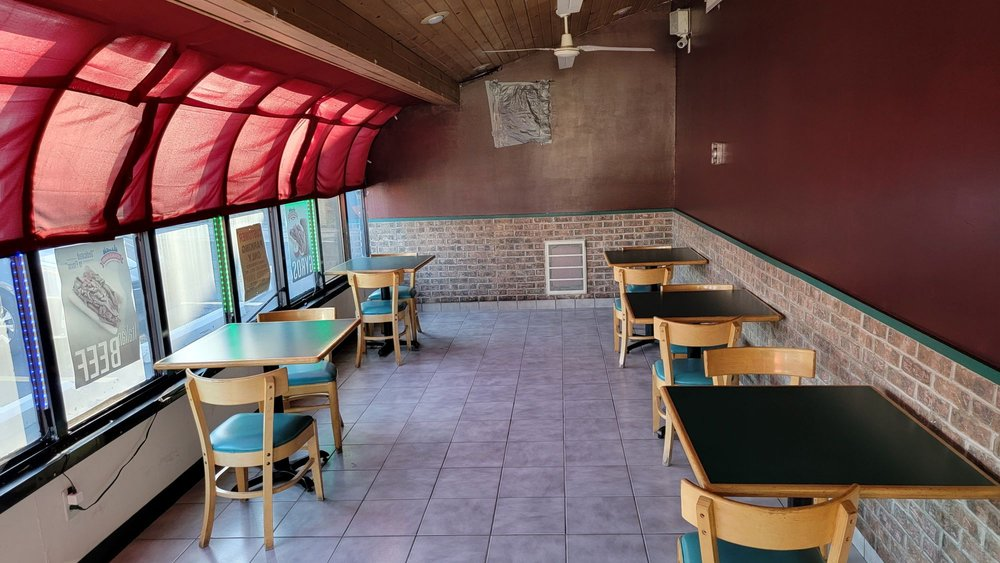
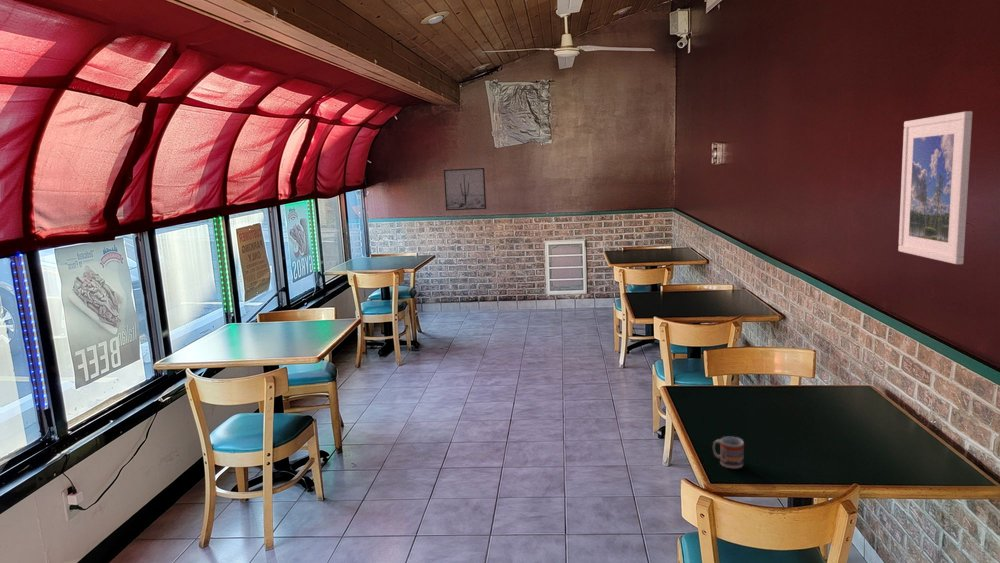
+ wall art [443,167,487,212]
+ cup [712,436,745,470]
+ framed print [897,110,974,265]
